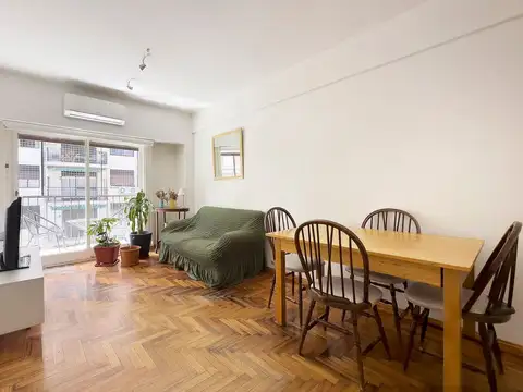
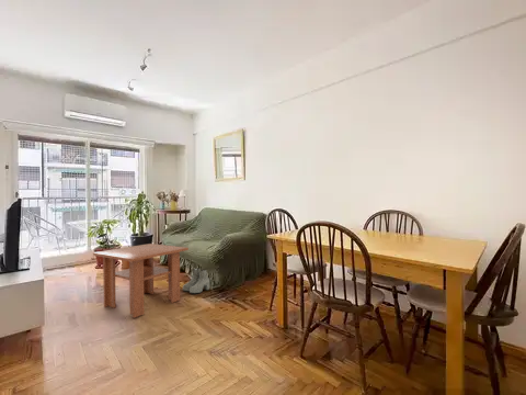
+ coffee table [92,242,190,319]
+ boots [182,267,210,294]
